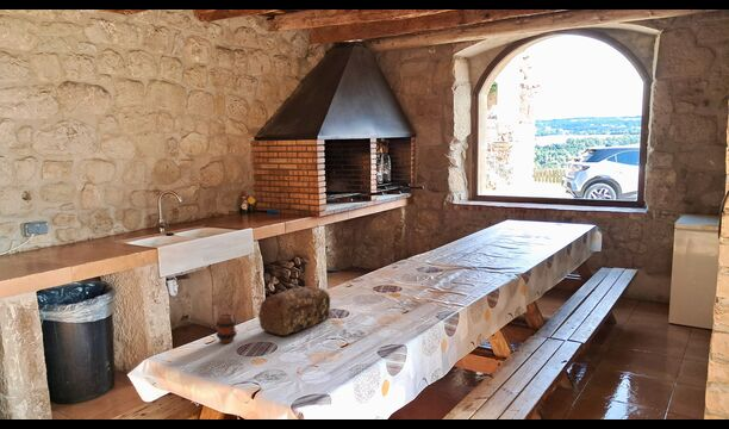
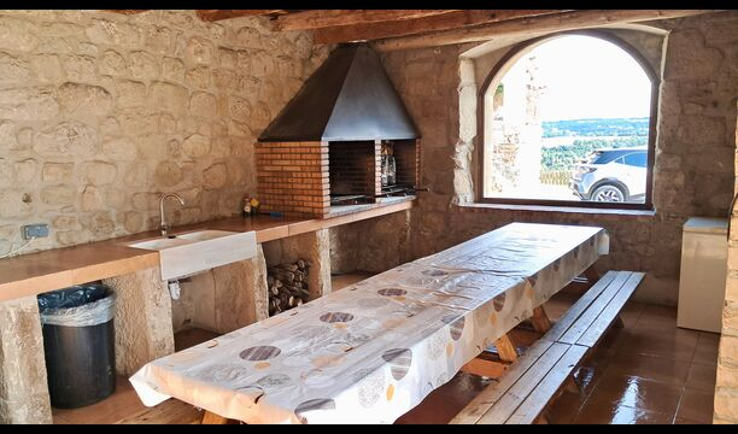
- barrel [214,313,238,344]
- bread loaf [257,285,331,337]
